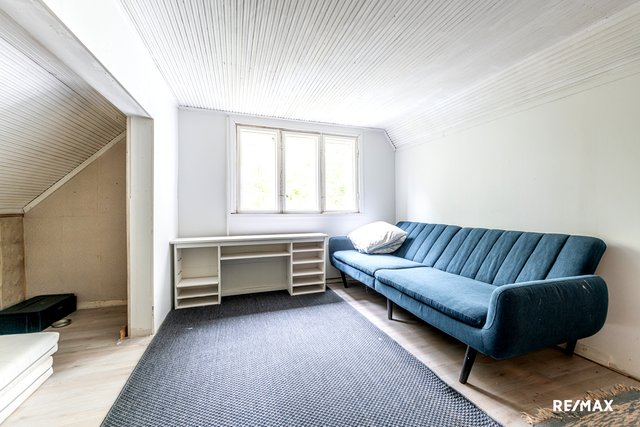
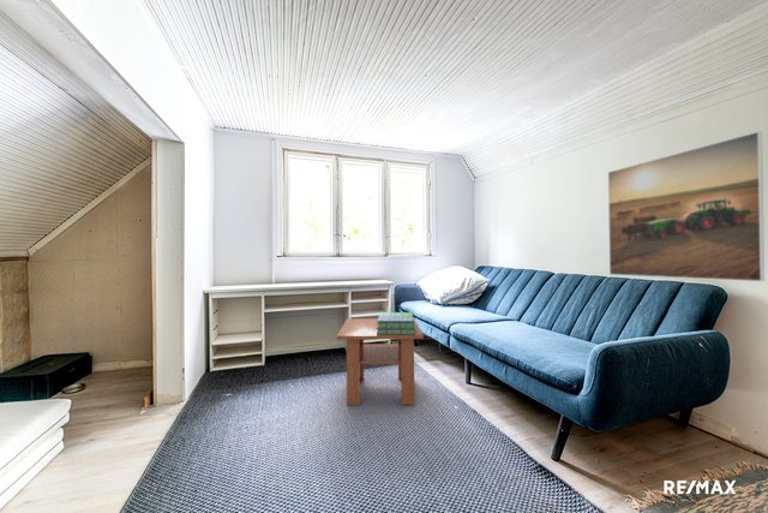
+ stack of books [377,311,416,334]
+ coffee table [336,317,425,406]
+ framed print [607,130,766,282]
